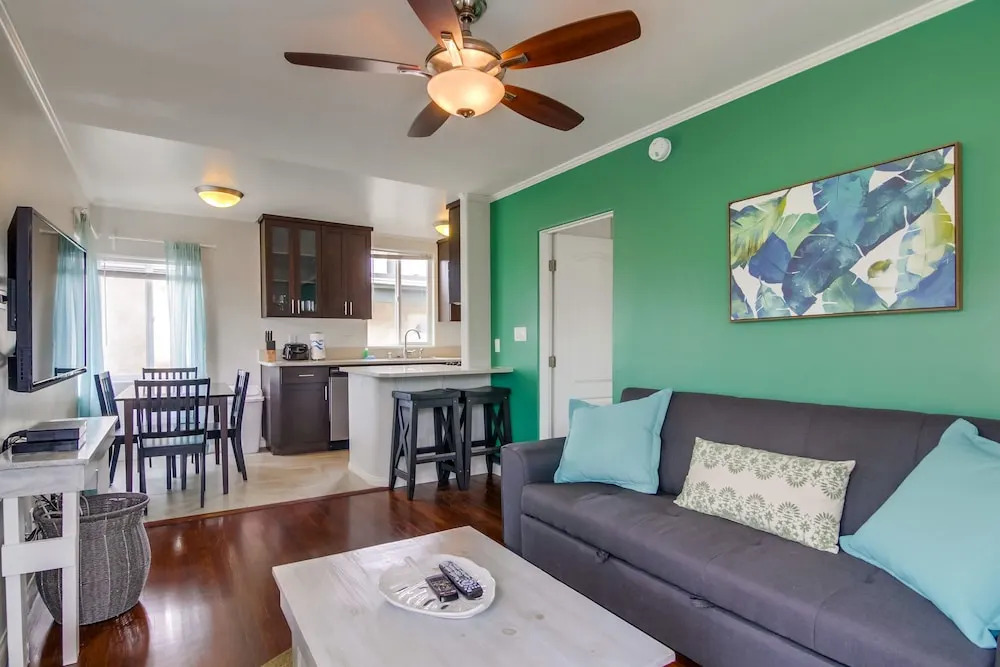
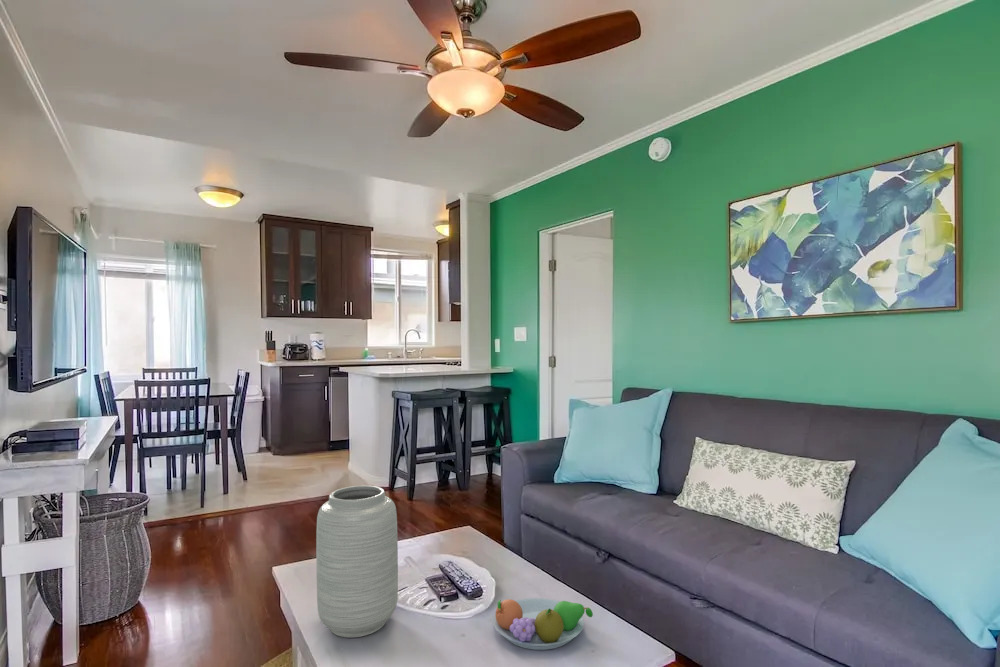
+ vase [315,485,399,639]
+ fruit bowl [492,597,594,651]
